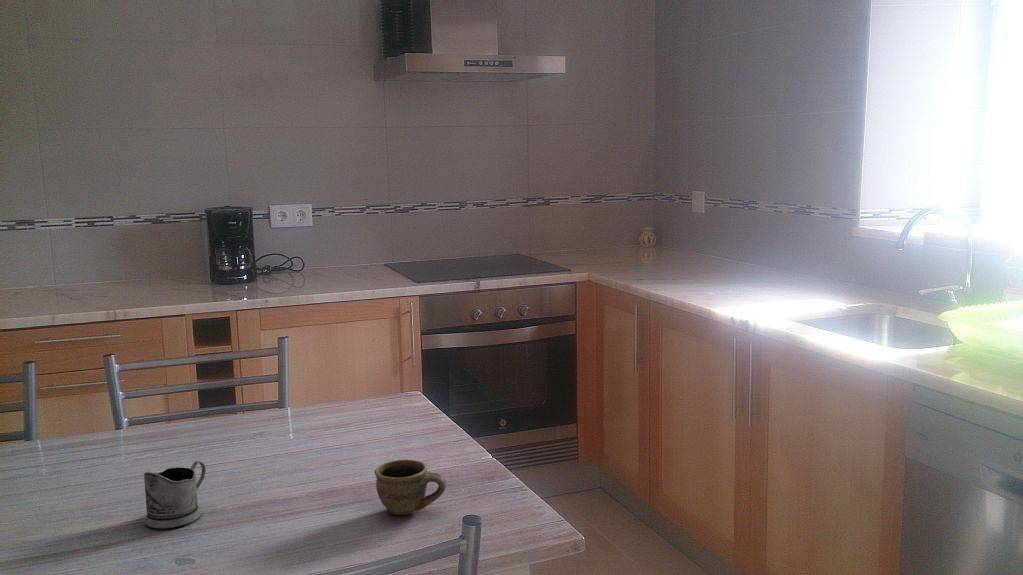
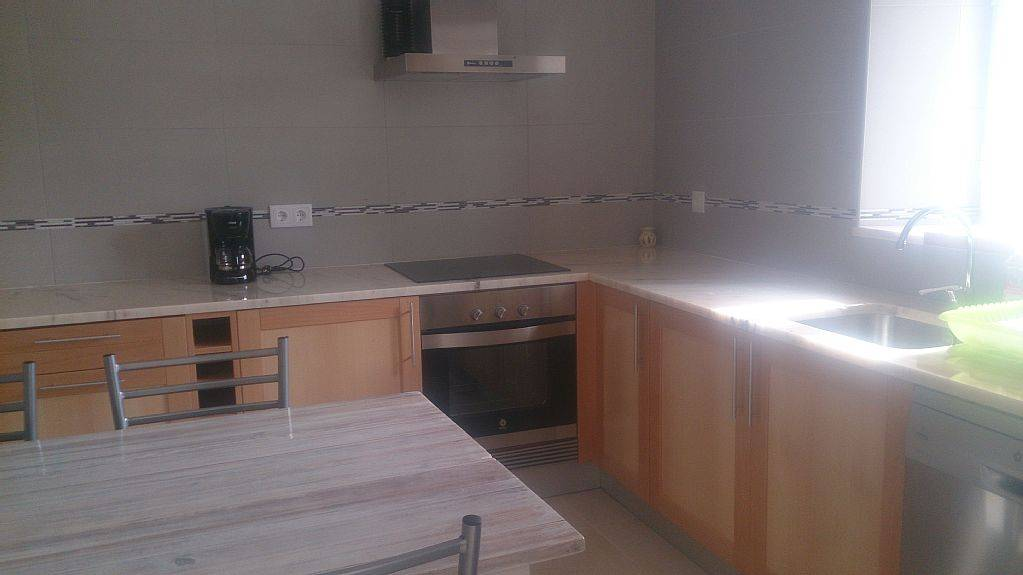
- tea glass holder [143,460,207,529]
- cup [374,459,447,516]
